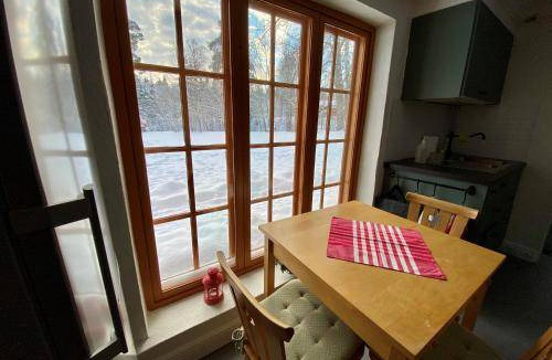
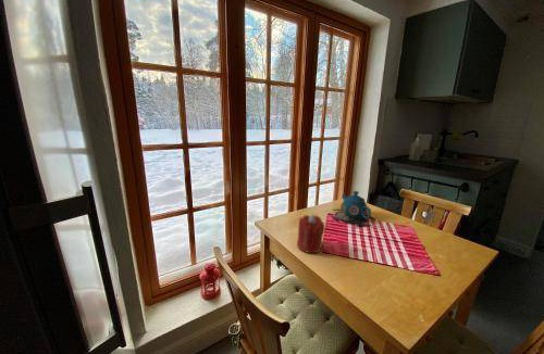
+ candle [296,214,325,254]
+ teapot [330,190,375,228]
